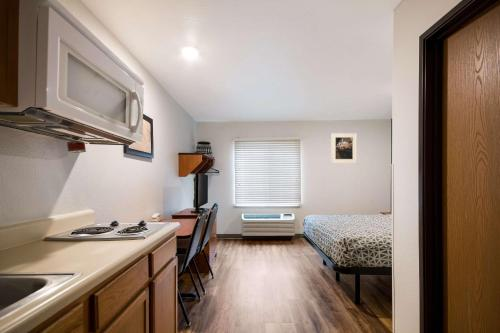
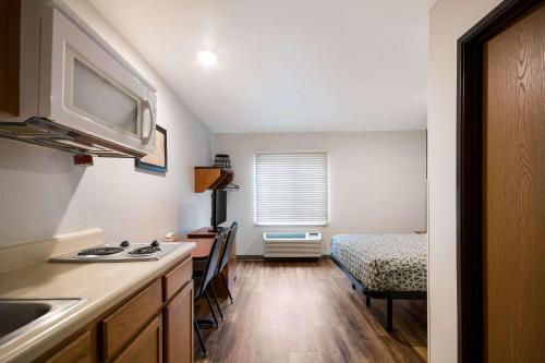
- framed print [330,132,358,164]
